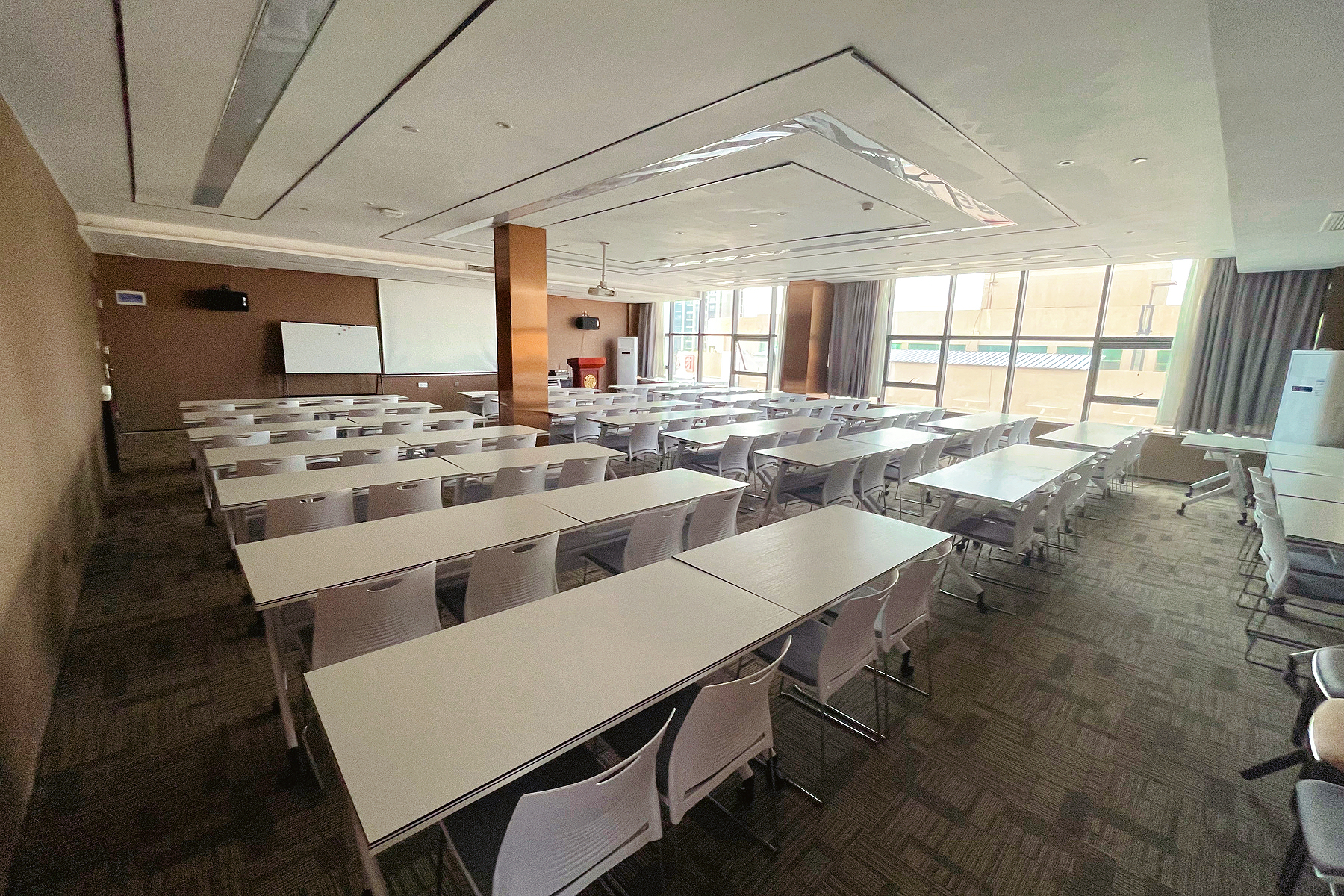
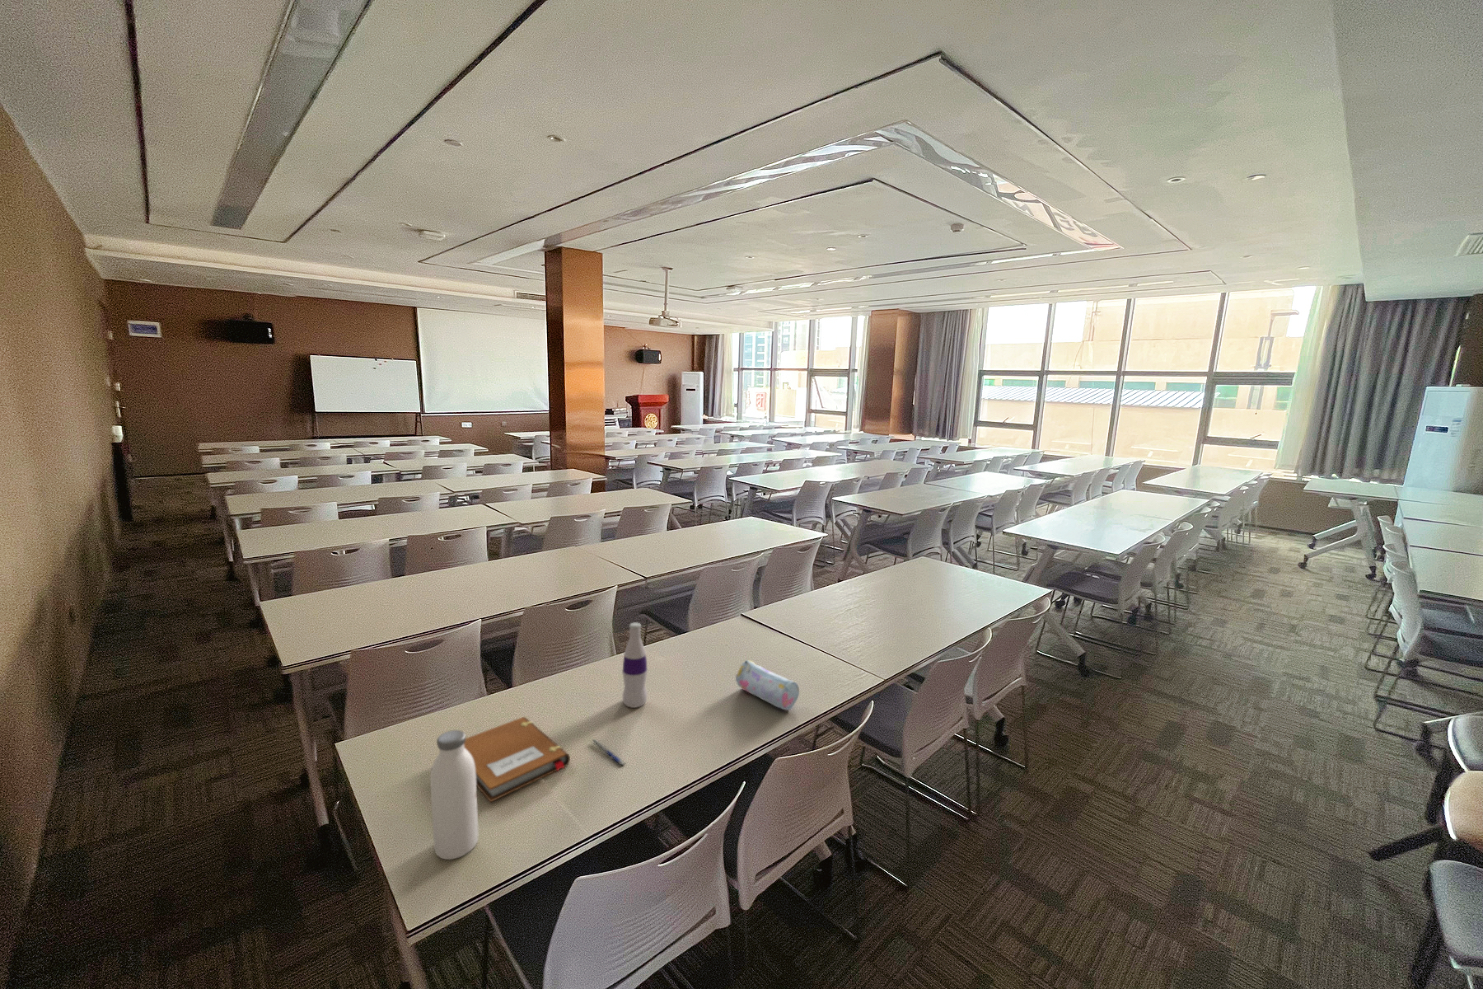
+ water bottle [429,730,479,861]
+ pen [590,738,626,767]
+ pencil case [735,659,800,711]
+ bottle [621,621,649,709]
+ notebook [463,716,570,802]
